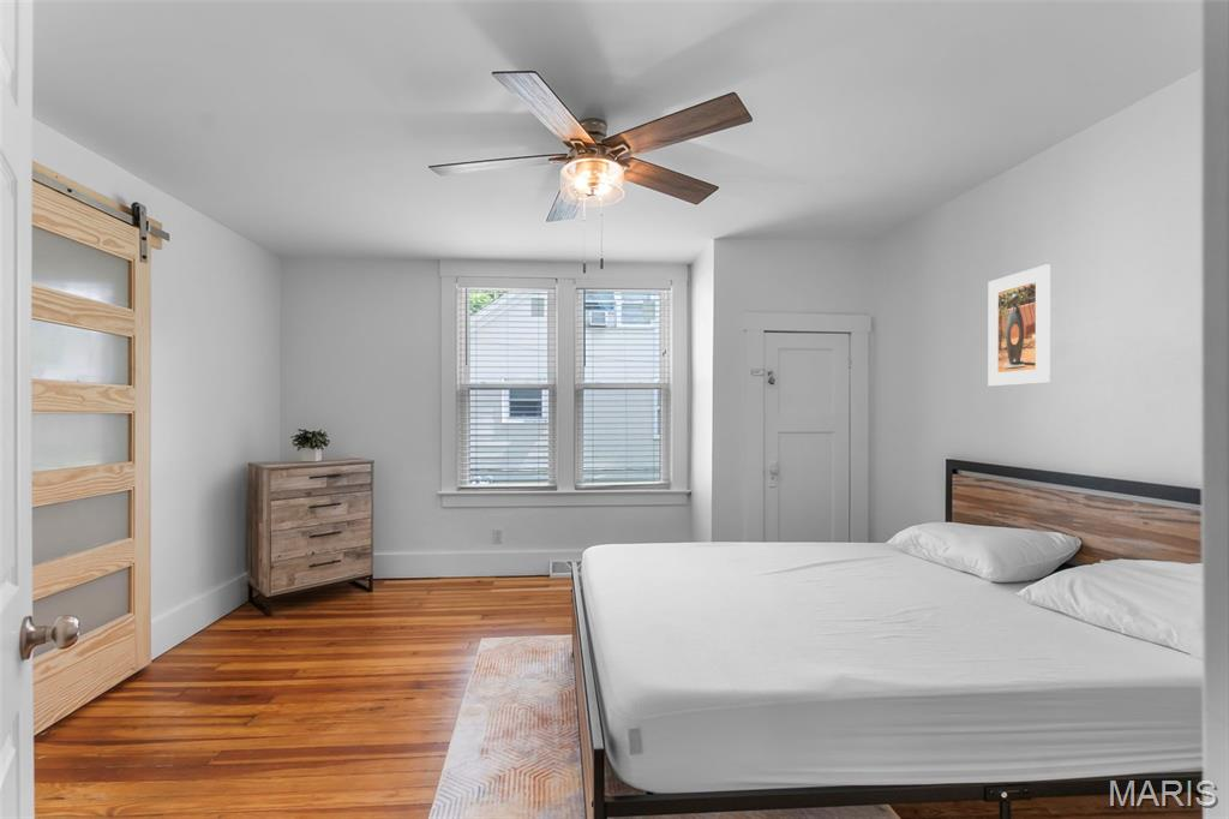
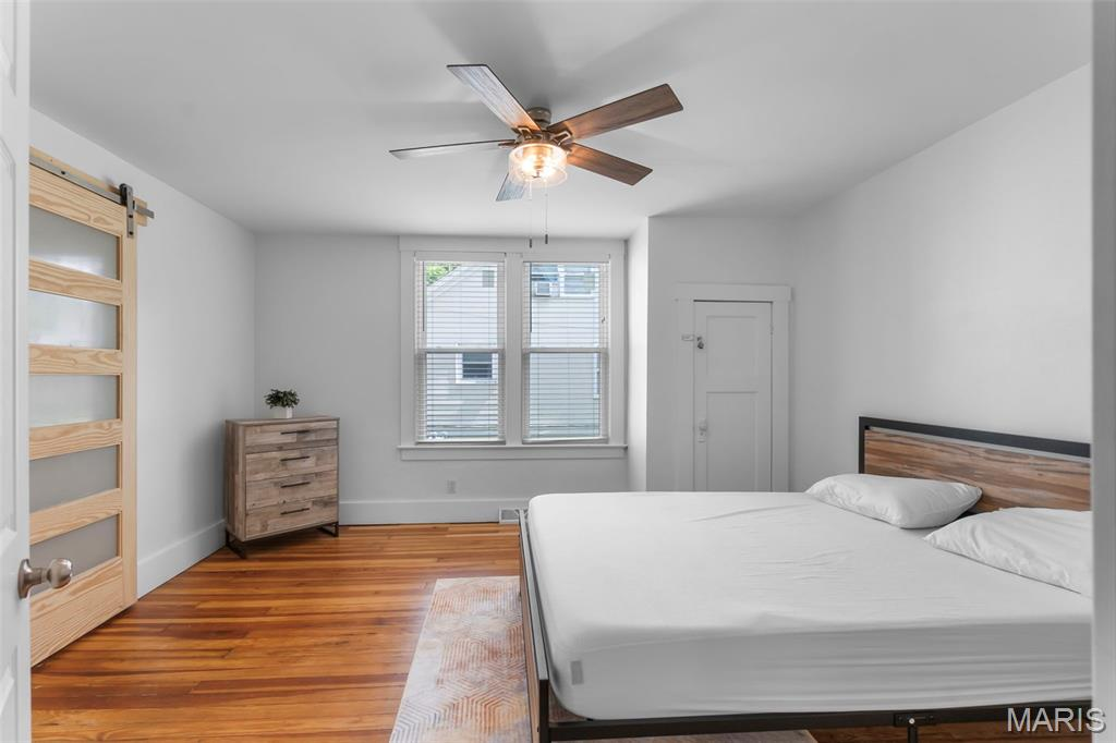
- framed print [987,264,1051,388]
